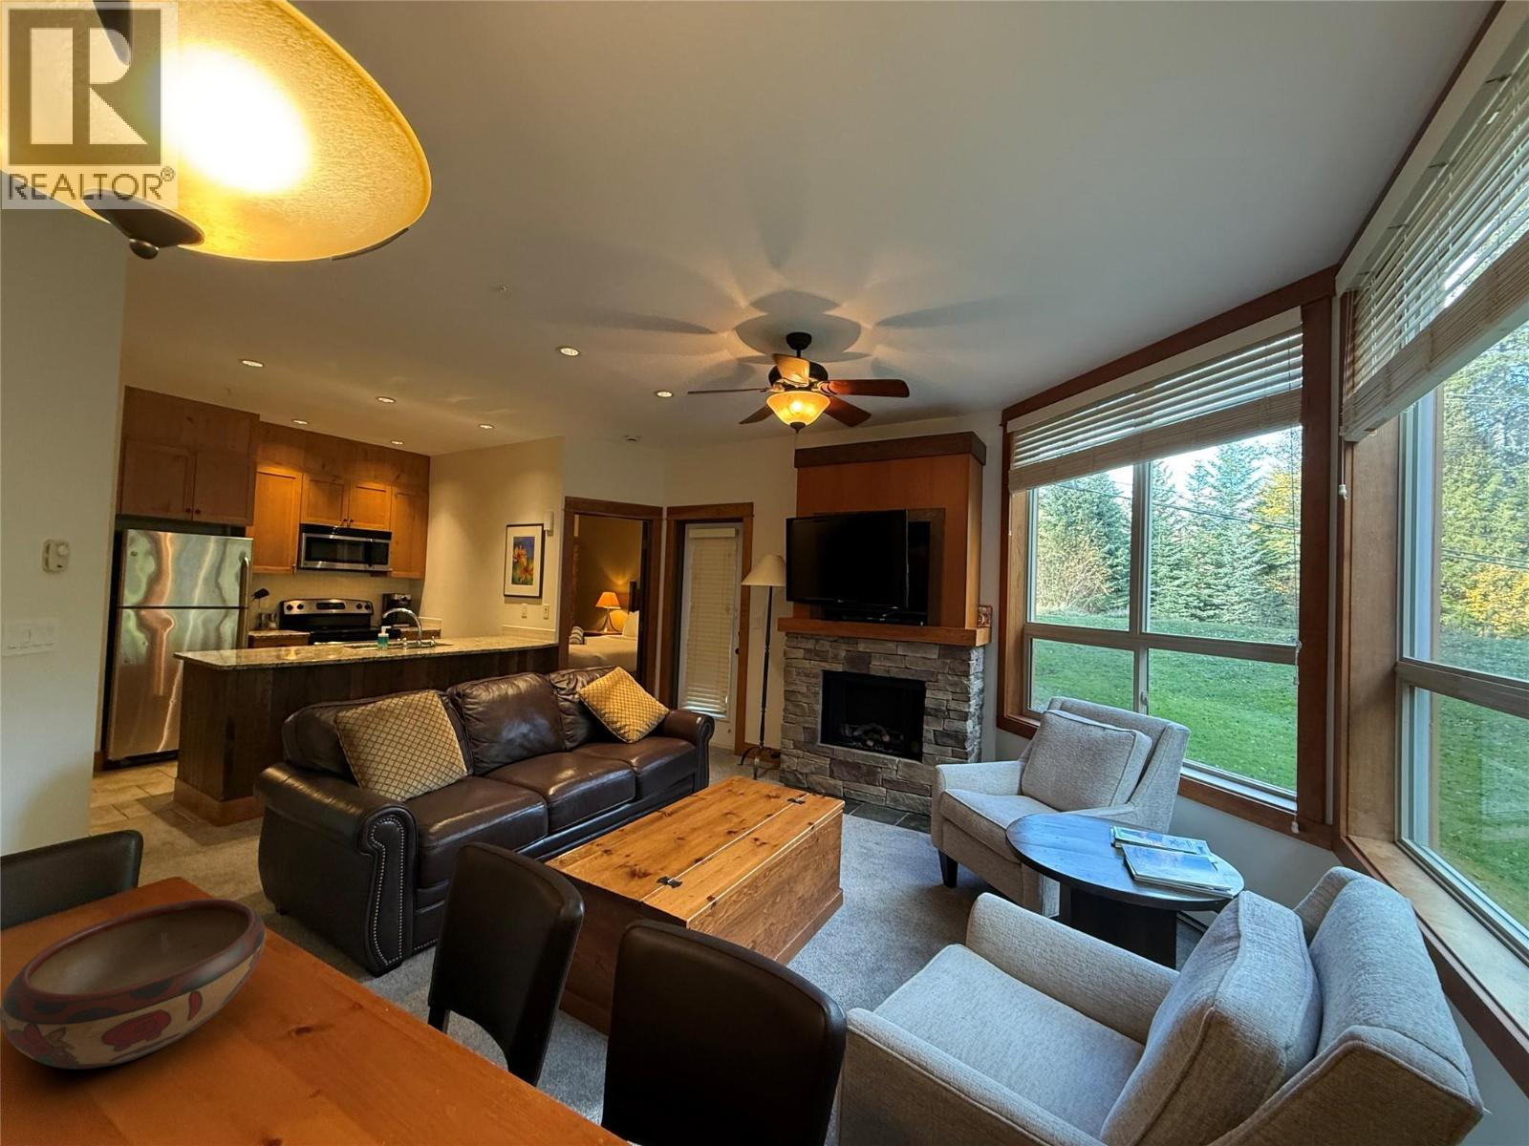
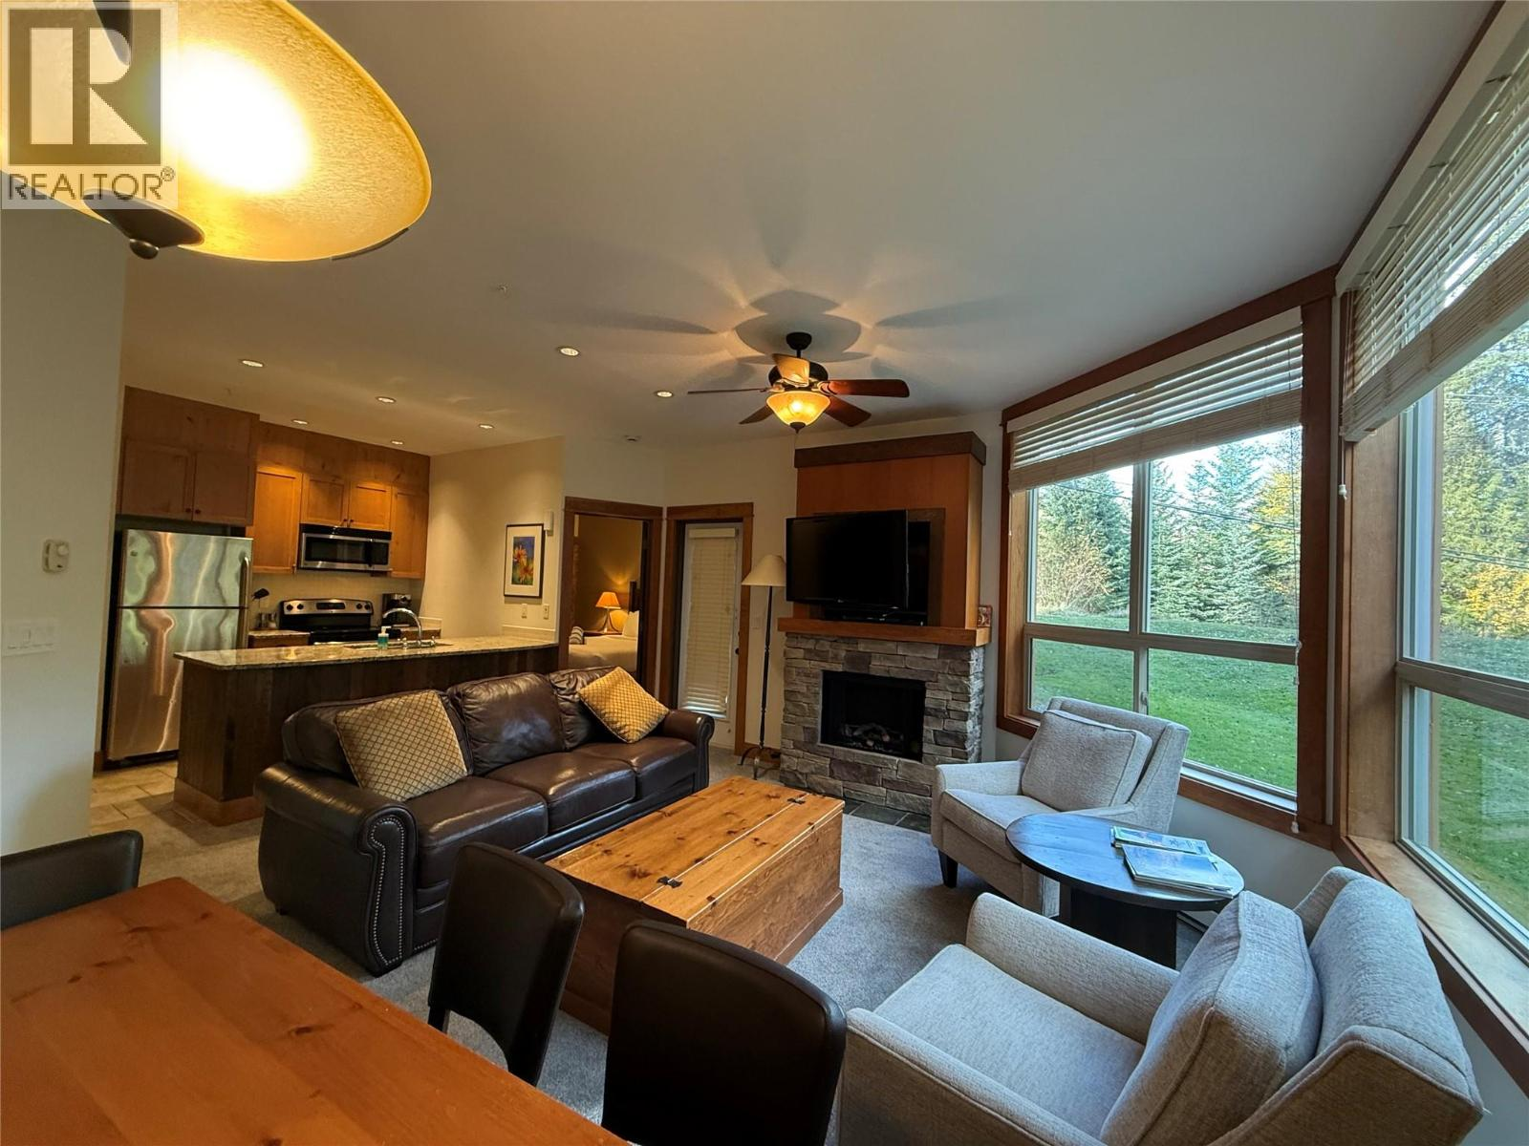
- decorative bowl [0,898,266,1070]
